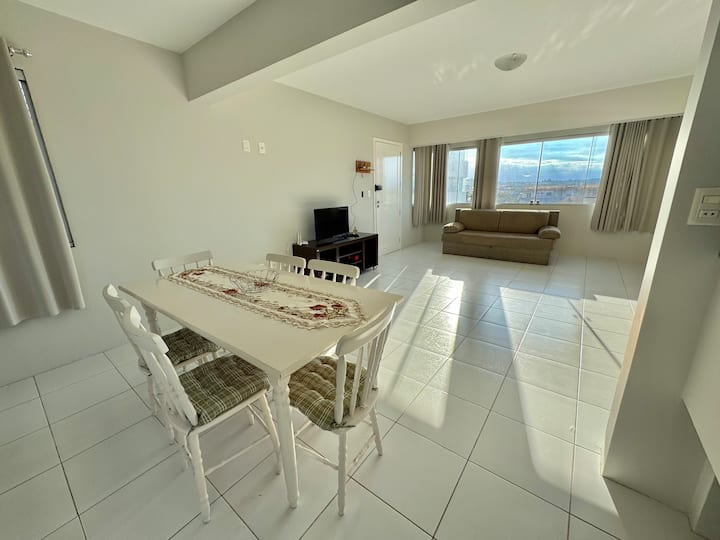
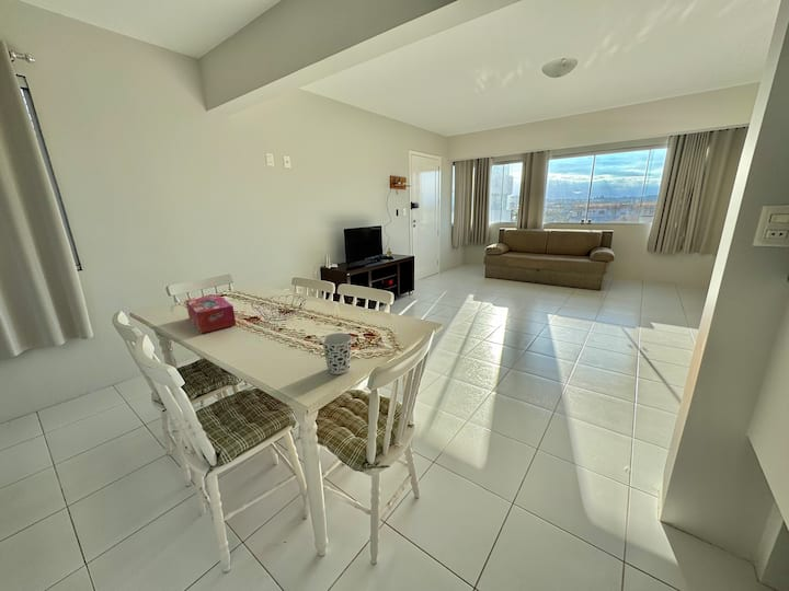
+ tissue box [185,294,237,334]
+ cup [320,332,353,375]
